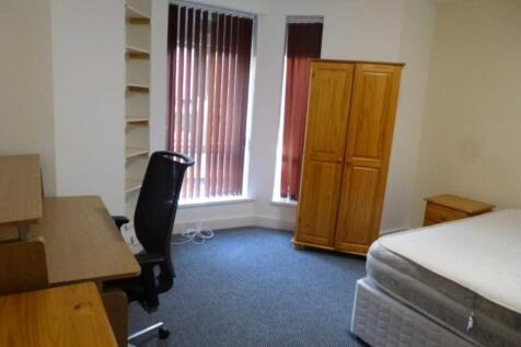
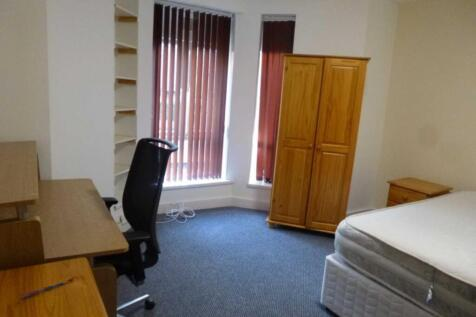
+ pen [18,280,68,299]
